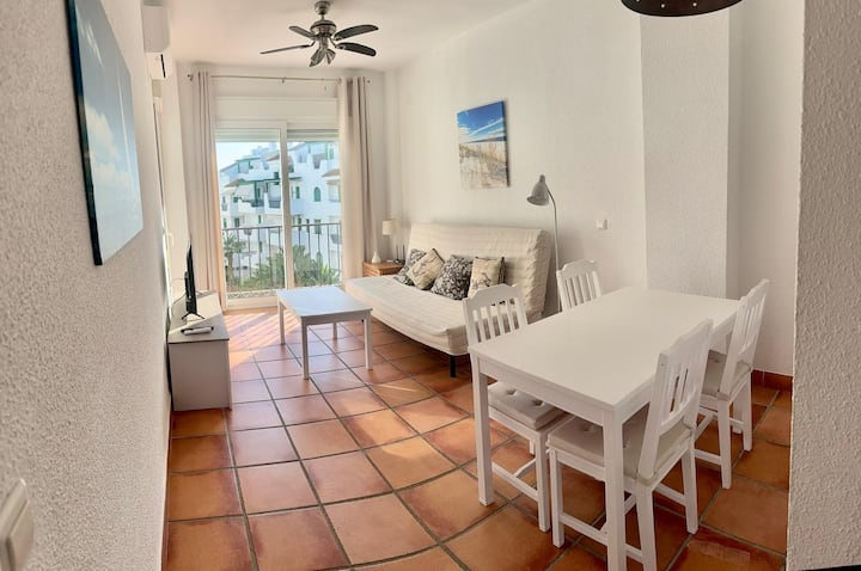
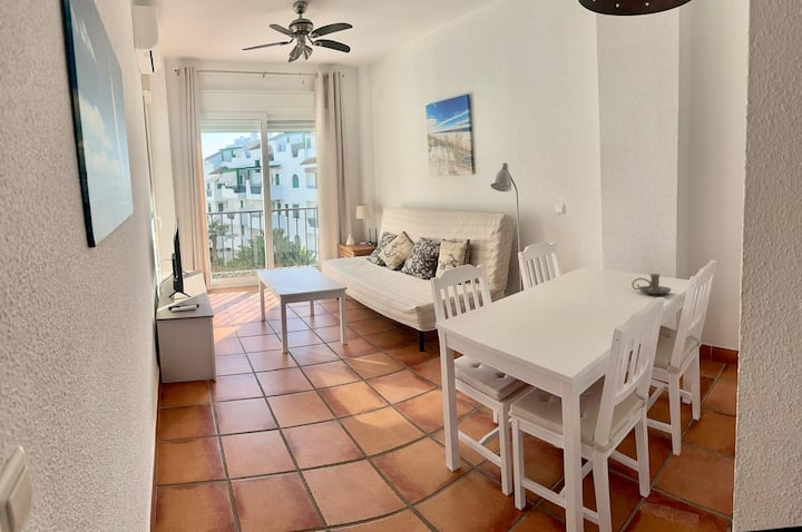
+ candle holder [630,273,672,295]
